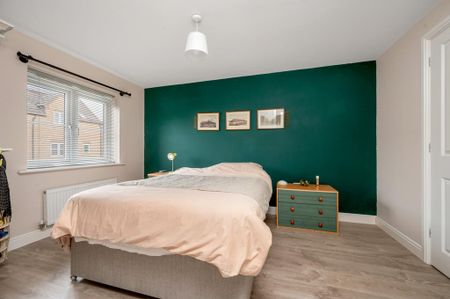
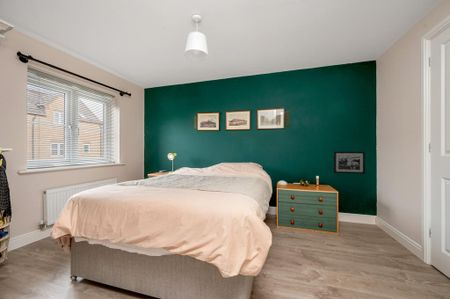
+ picture frame [333,151,366,175]
